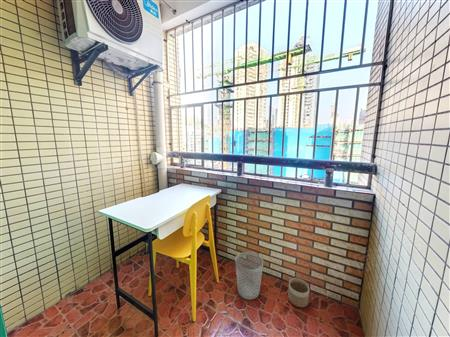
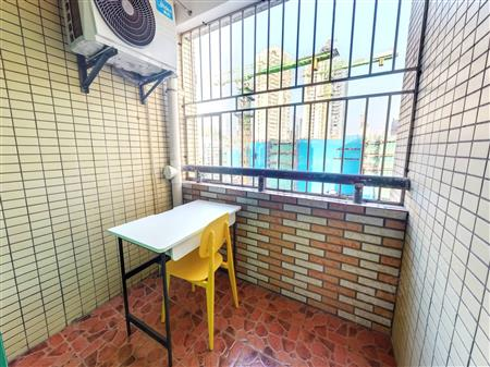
- planter [287,277,310,308]
- wastebasket [234,251,264,301]
